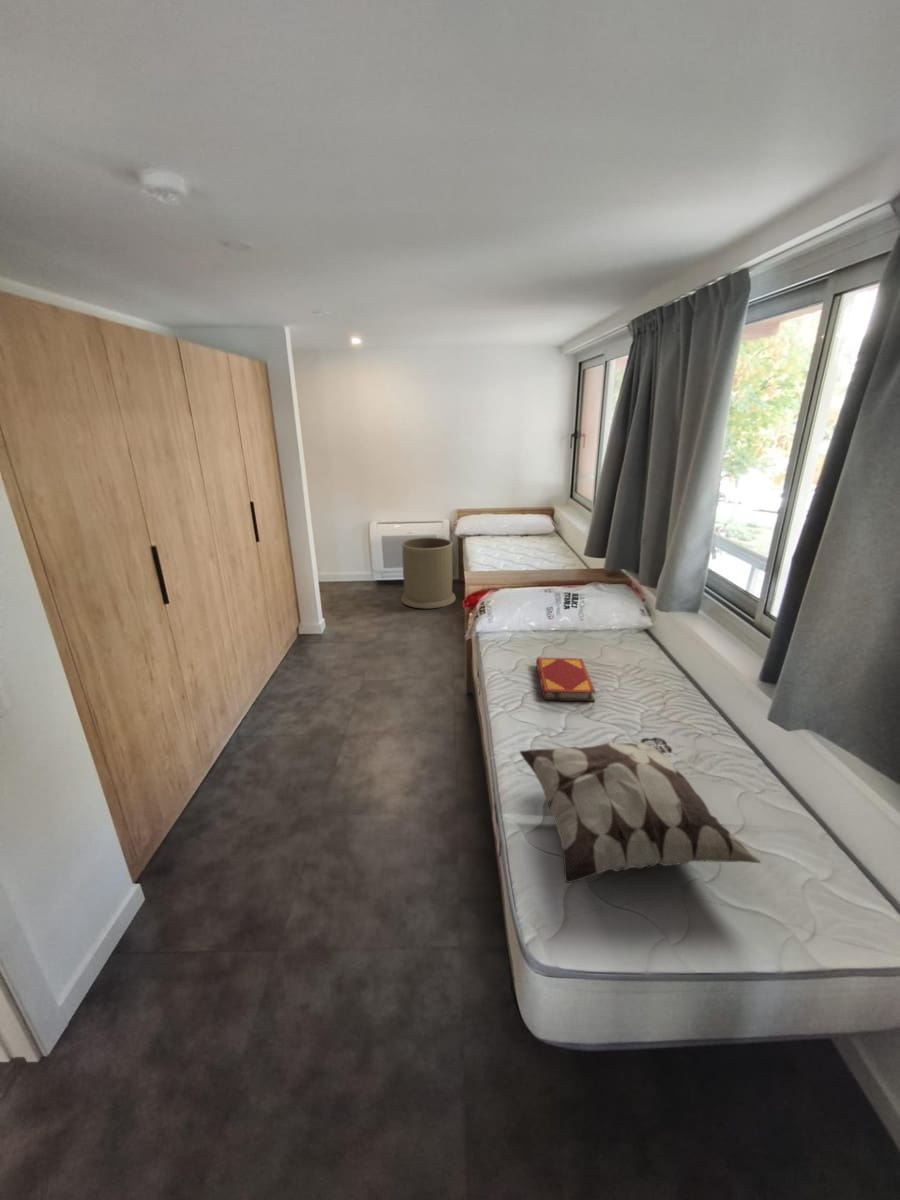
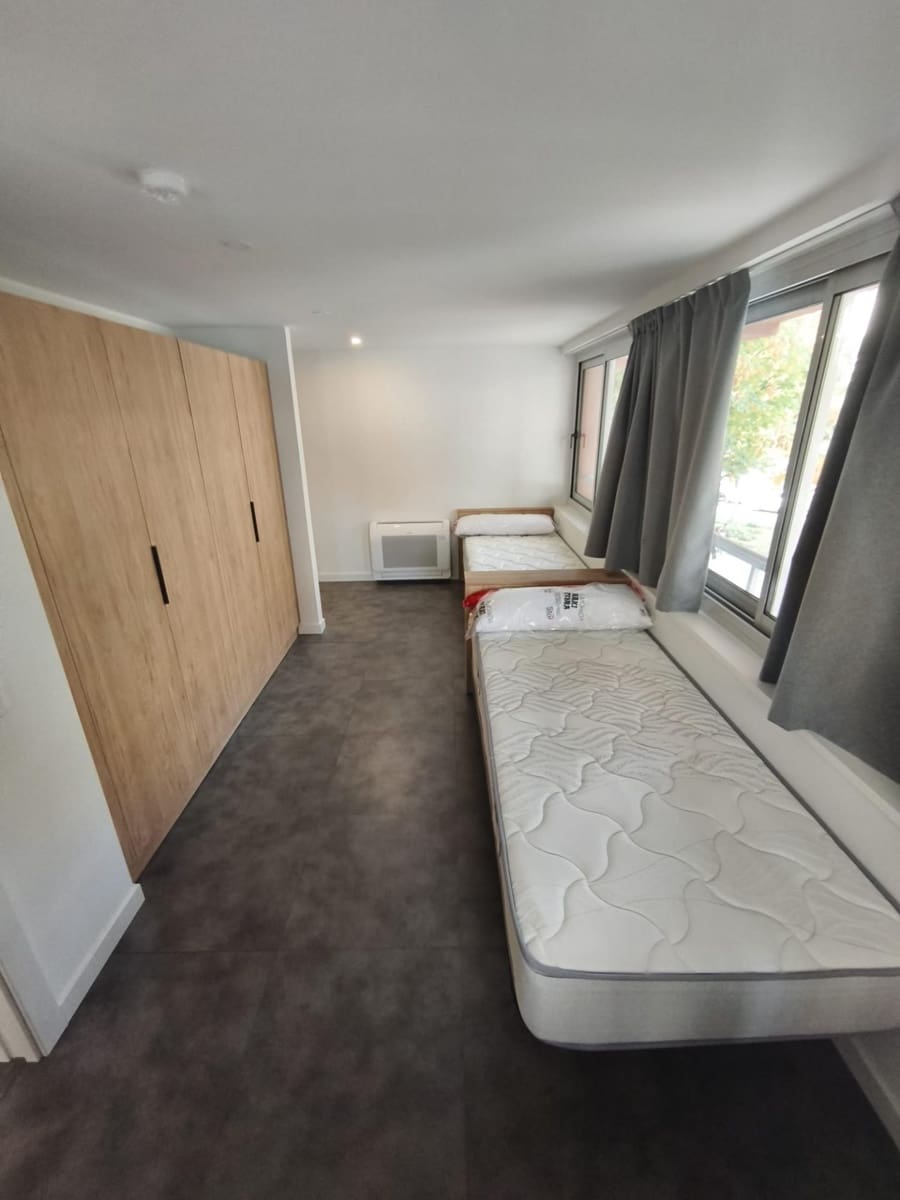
- trash can [400,536,457,609]
- hardback book [535,657,597,702]
- decorative pillow [518,736,763,884]
